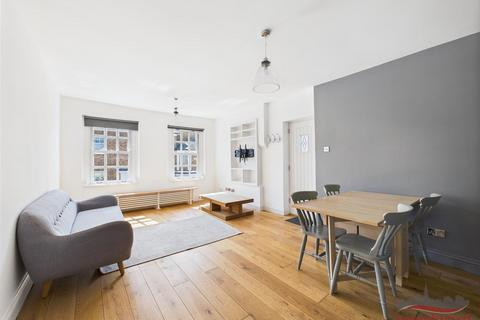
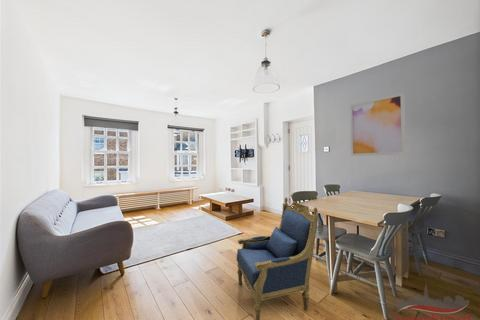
+ armchair [236,196,319,320]
+ wall art [349,92,407,157]
